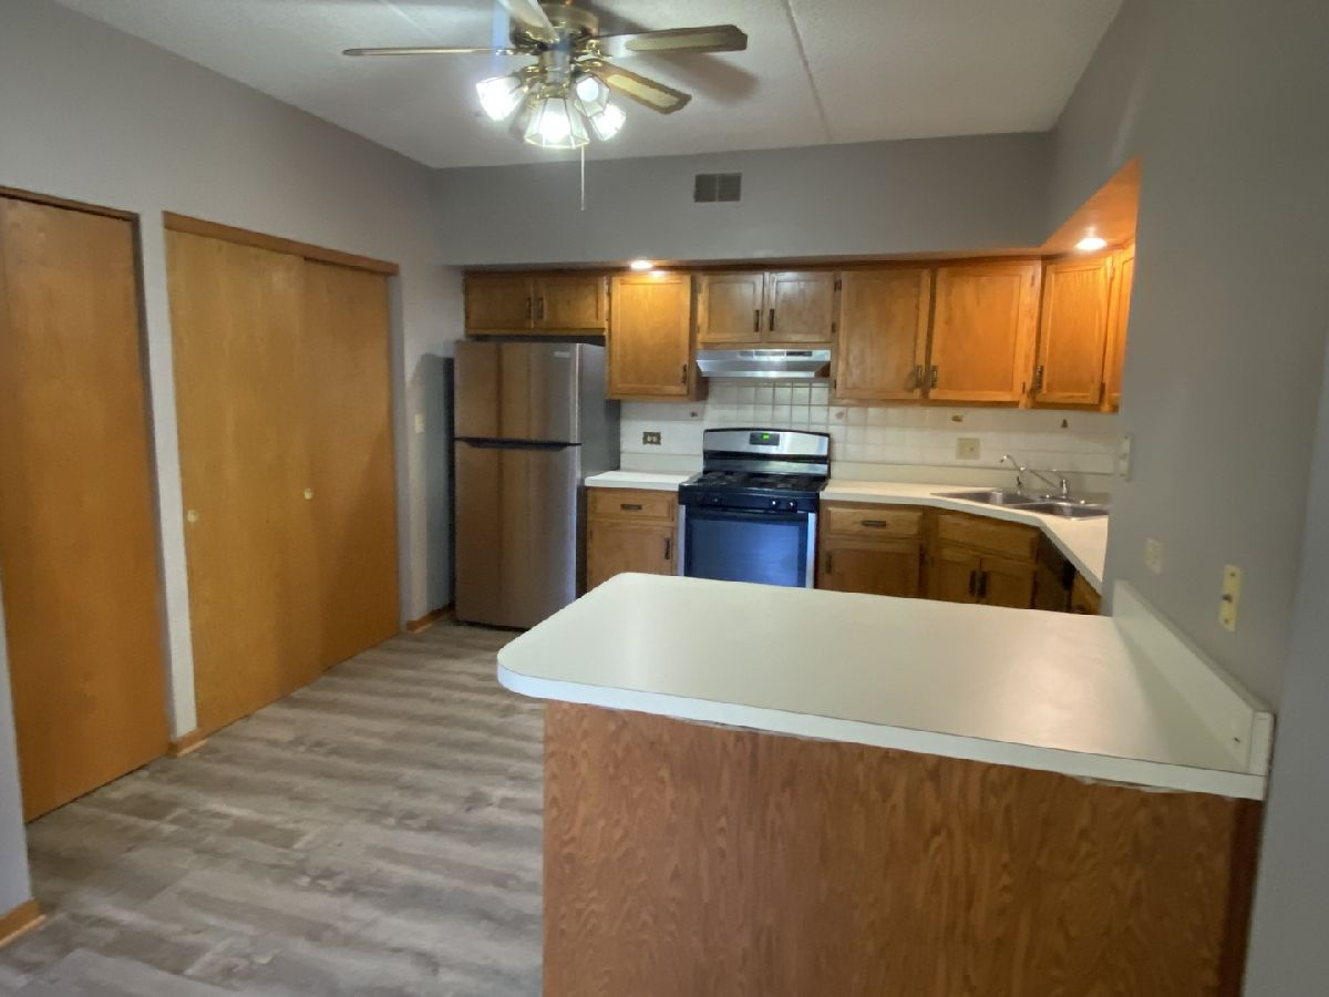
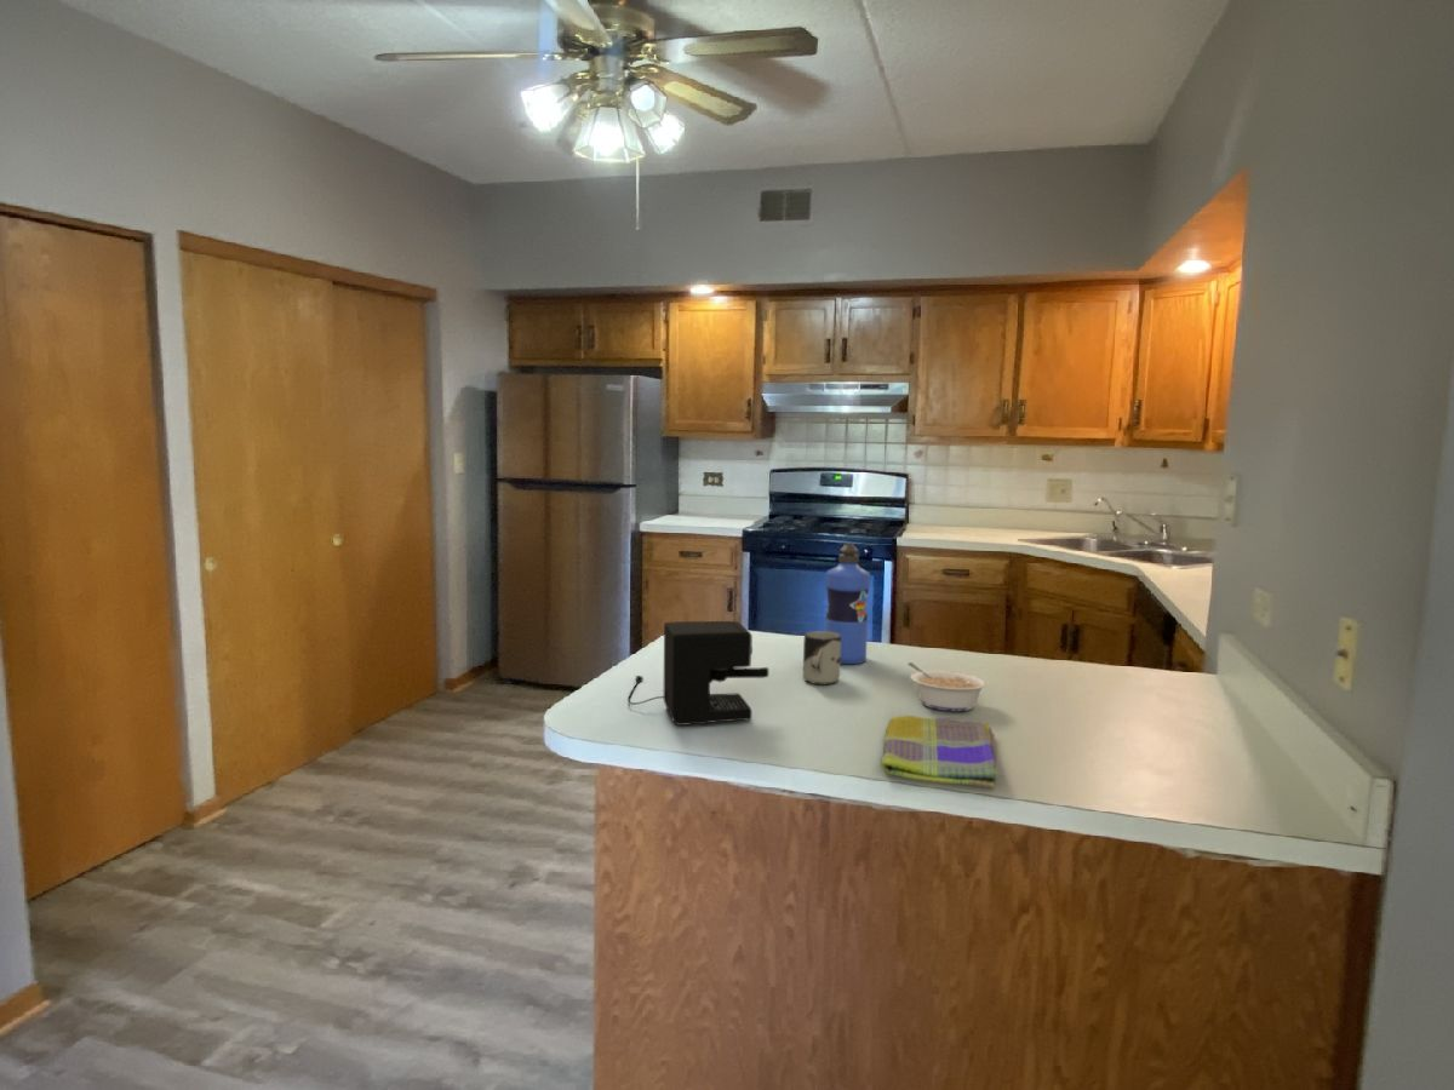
+ legume [906,661,989,712]
+ cup [802,630,841,685]
+ water bottle [824,543,871,665]
+ coffee maker [626,620,771,727]
+ dish towel [881,715,1000,790]
